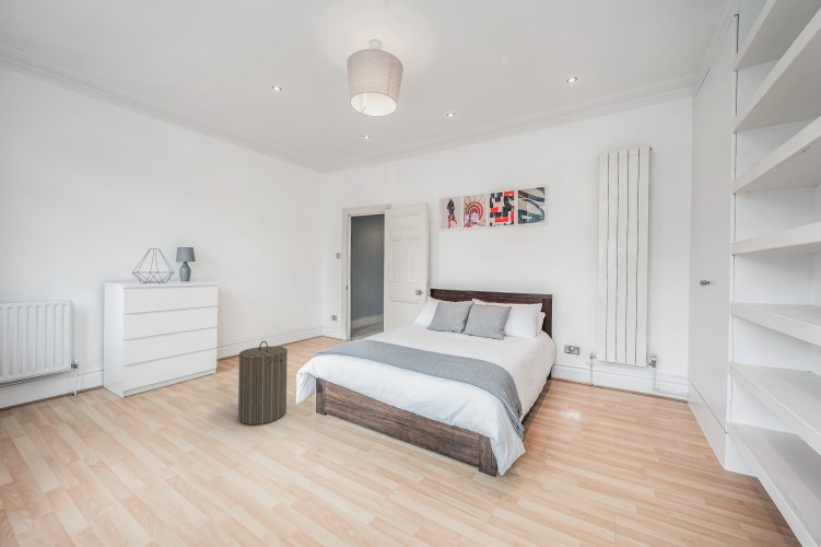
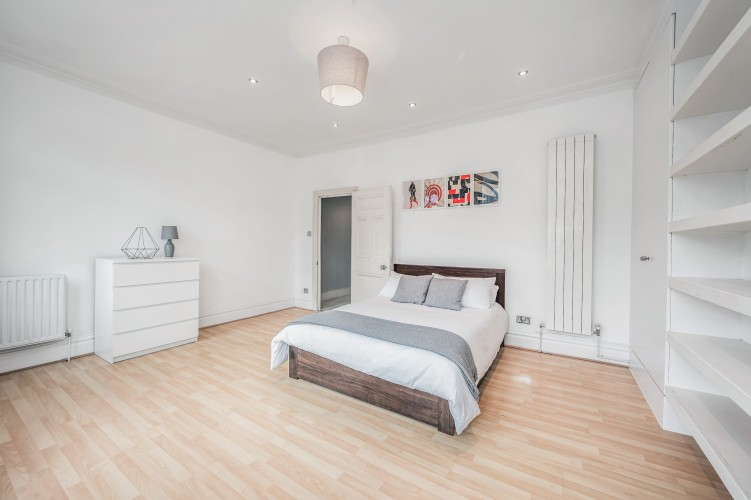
- laundry hamper [237,340,289,426]
